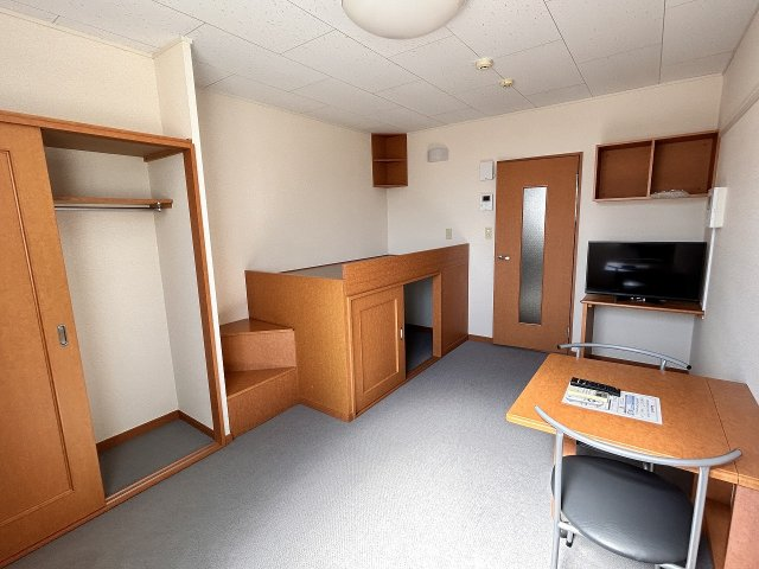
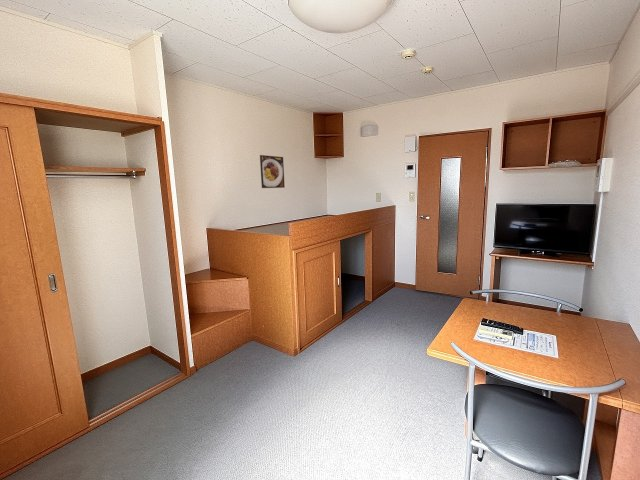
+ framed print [259,154,286,189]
